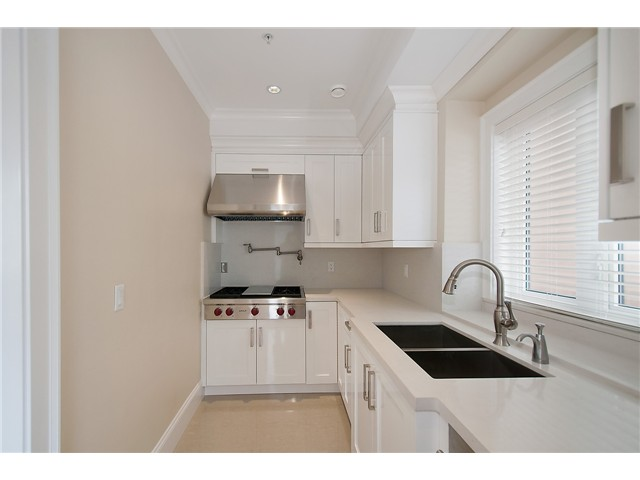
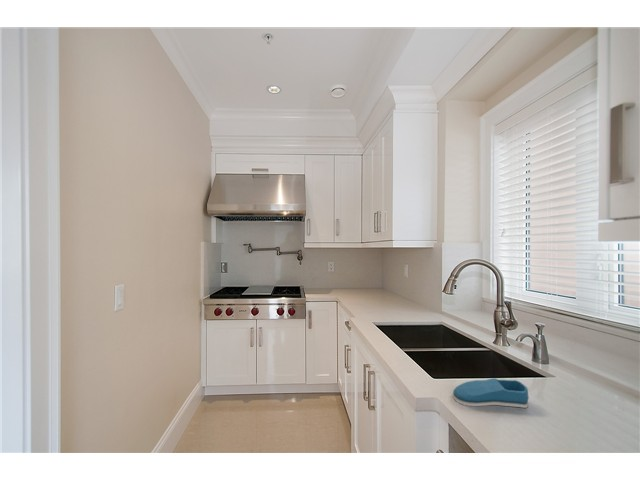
+ soap dish [451,377,530,409]
